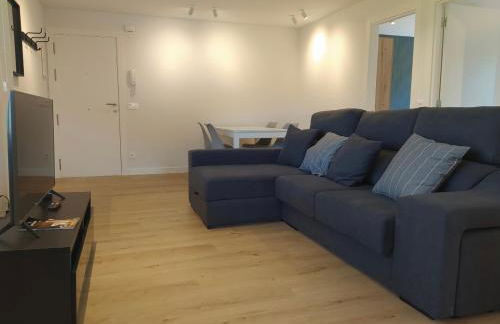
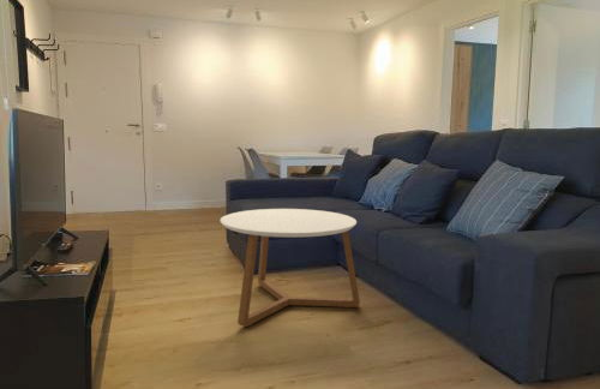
+ coffee table [220,208,361,328]
